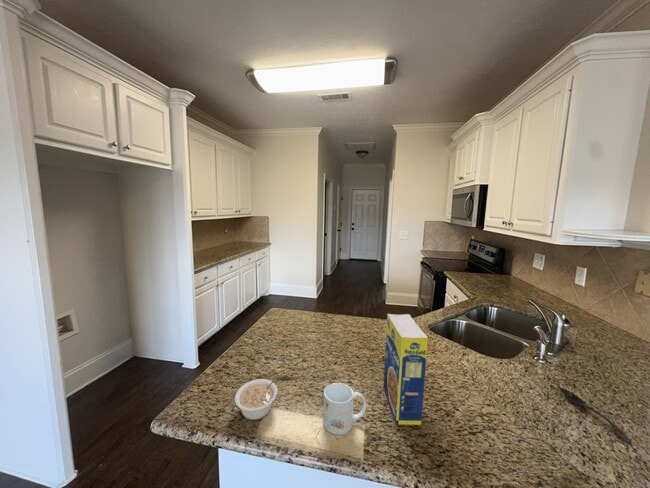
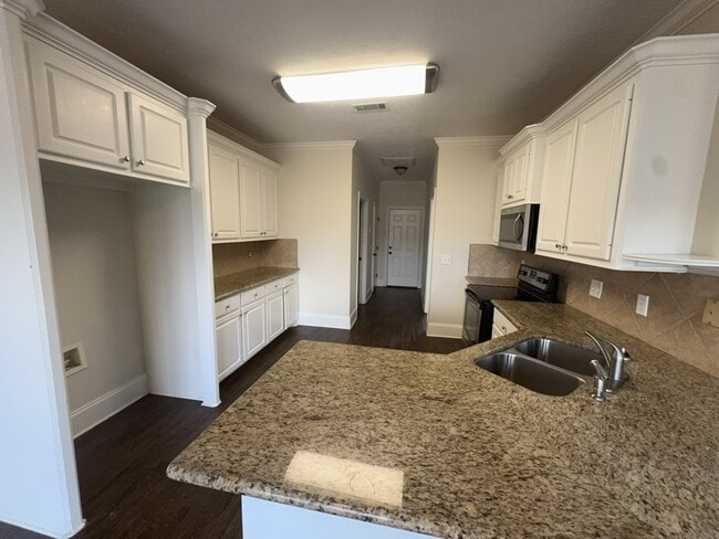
- spoon [558,386,632,444]
- legume [234,373,281,421]
- legume [383,313,429,426]
- mug [322,382,367,436]
